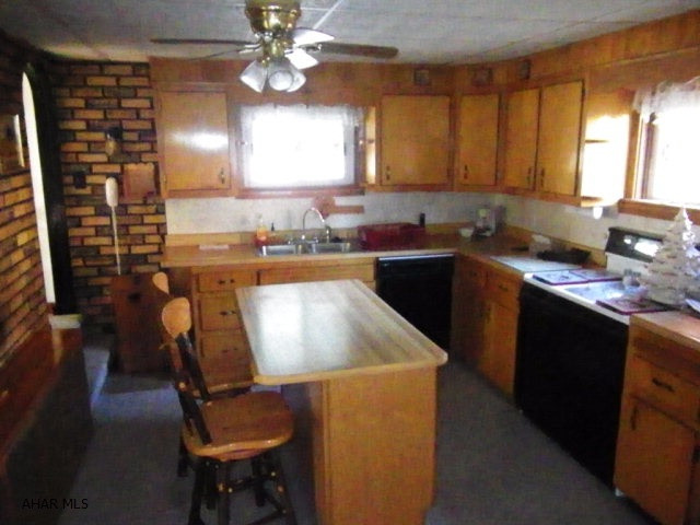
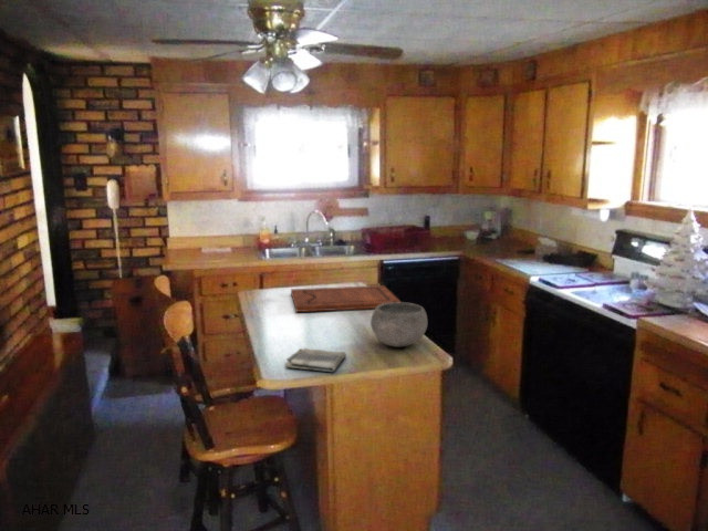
+ dish towel [283,347,347,373]
+ cutting board [290,284,402,313]
+ bowl [369,301,428,348]
